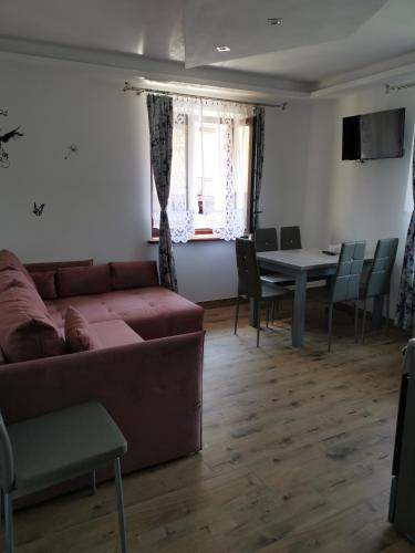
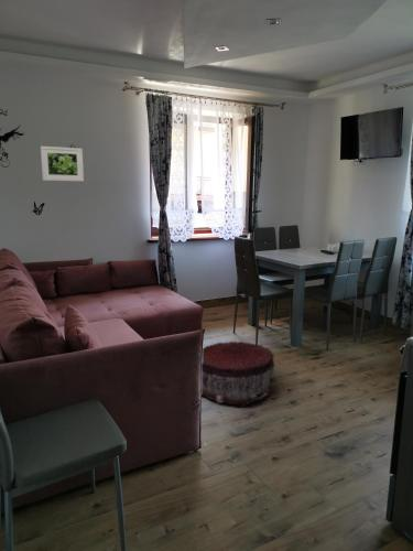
+ pouf [200,339,275,408]
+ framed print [40,145,85,183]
